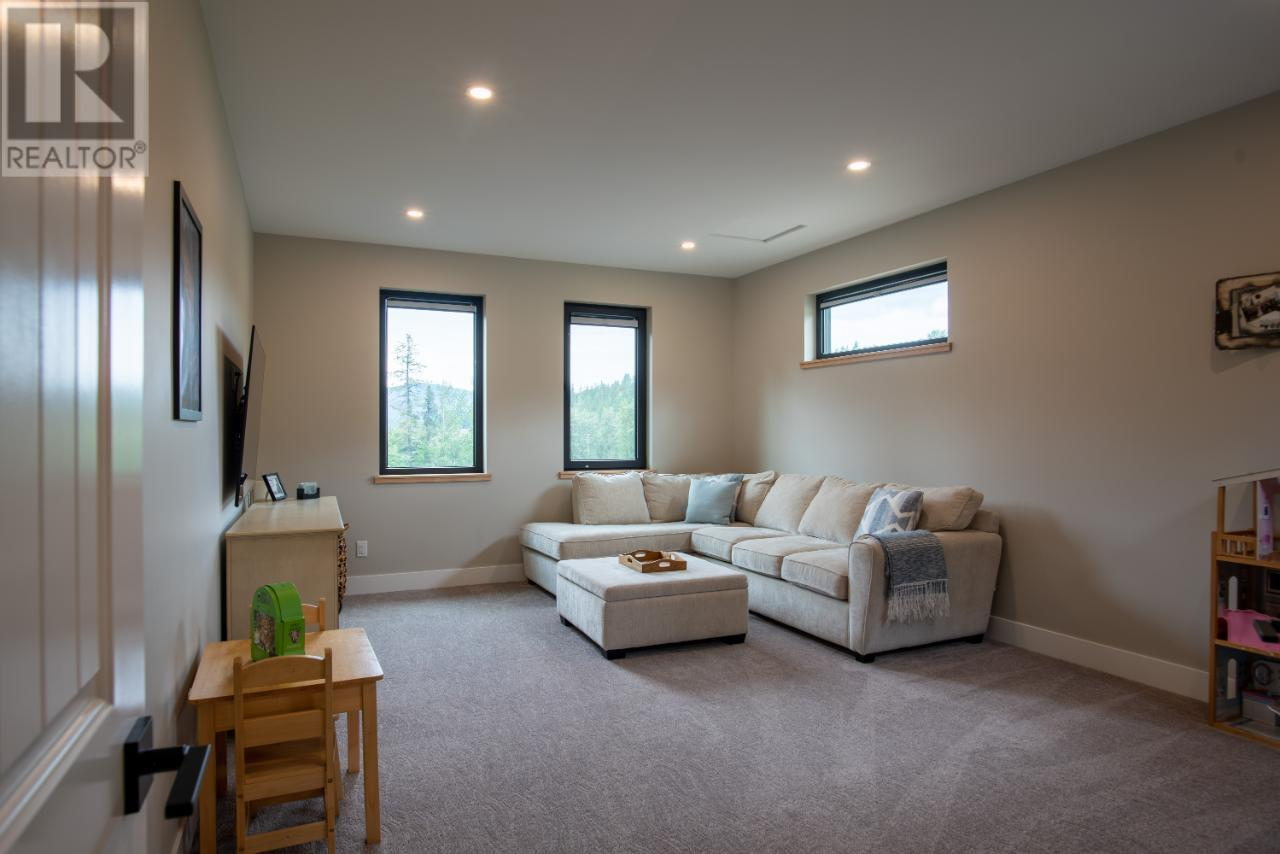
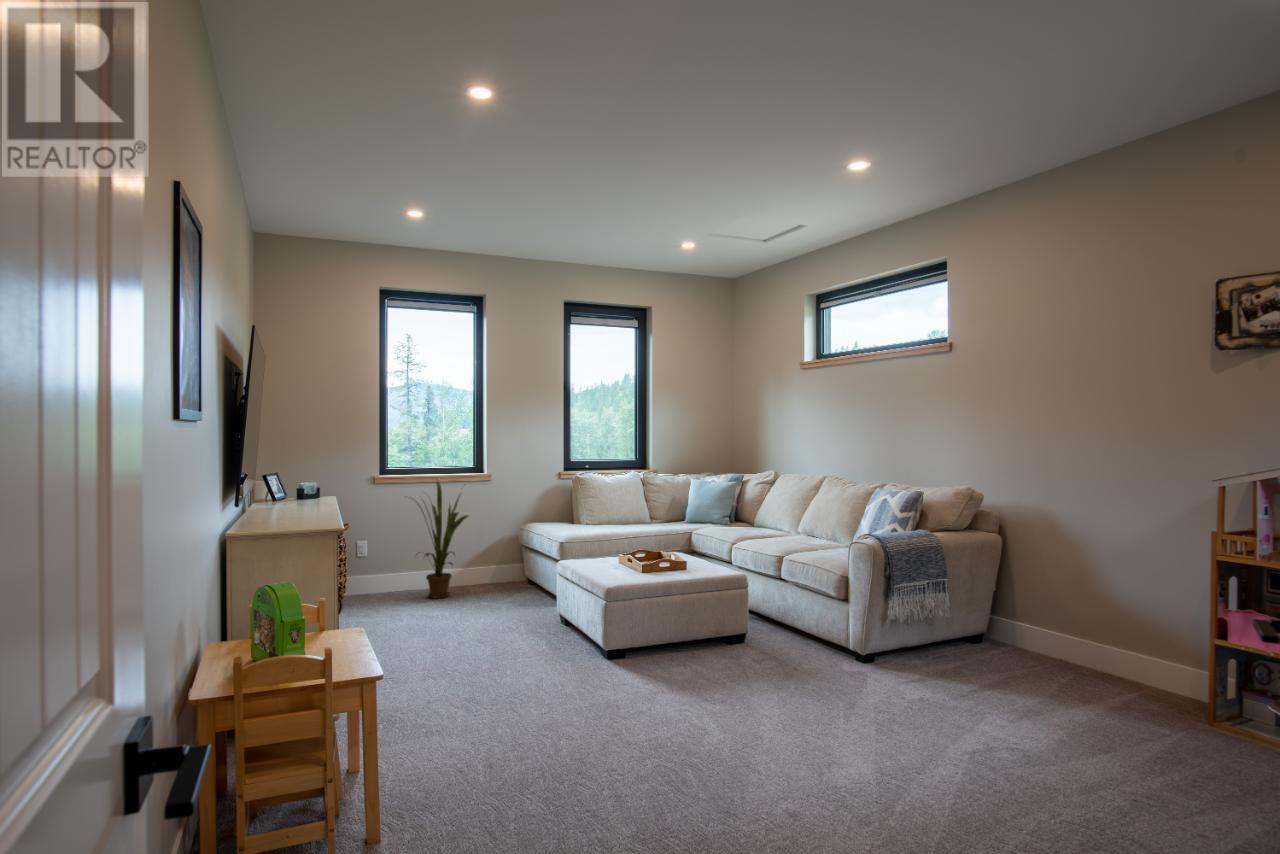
+ house plant [405,477,470,599]
